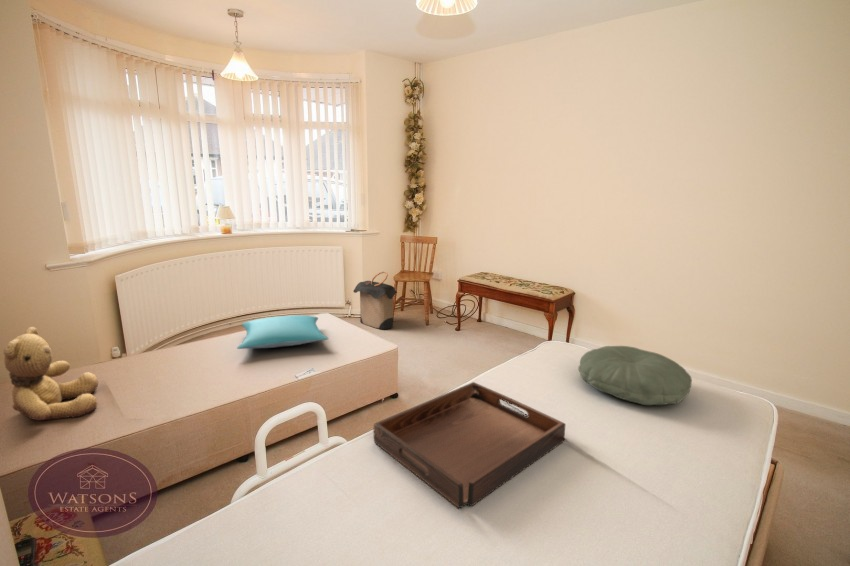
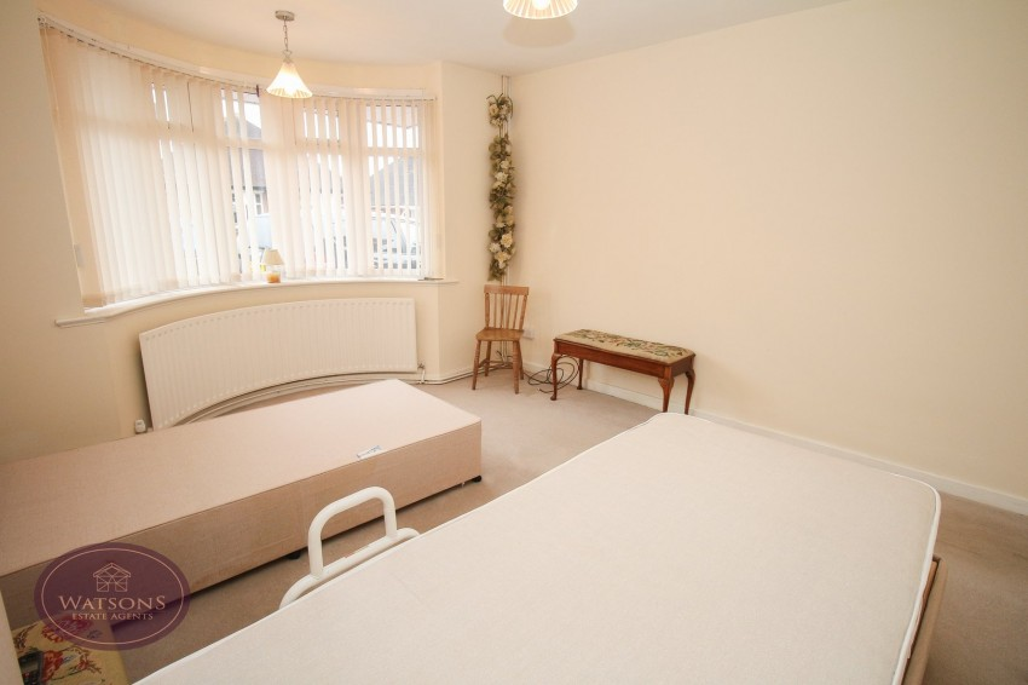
- pillow [236,314,329,350]
- serving tray [373,381,567,509]
- laundry hamper [352,271,399,330]
- pillow [577,345,693,406]
- teddy bear [2,326,99,422]
